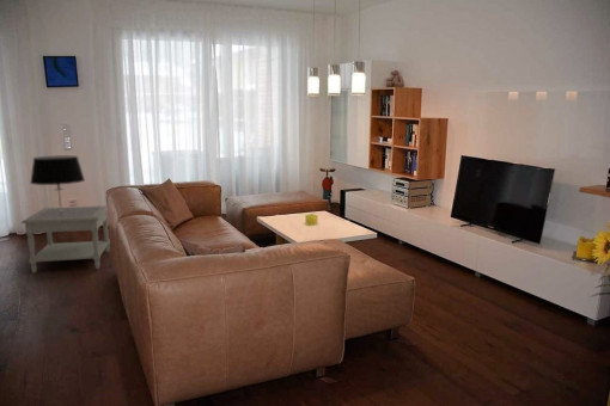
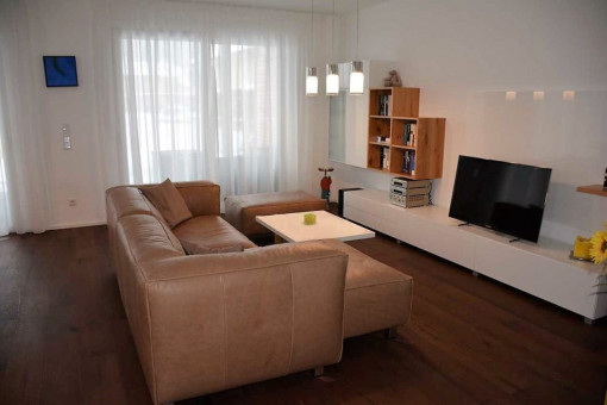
- side table [20,204,111,273]
- table lamp [29,155,86,211]
